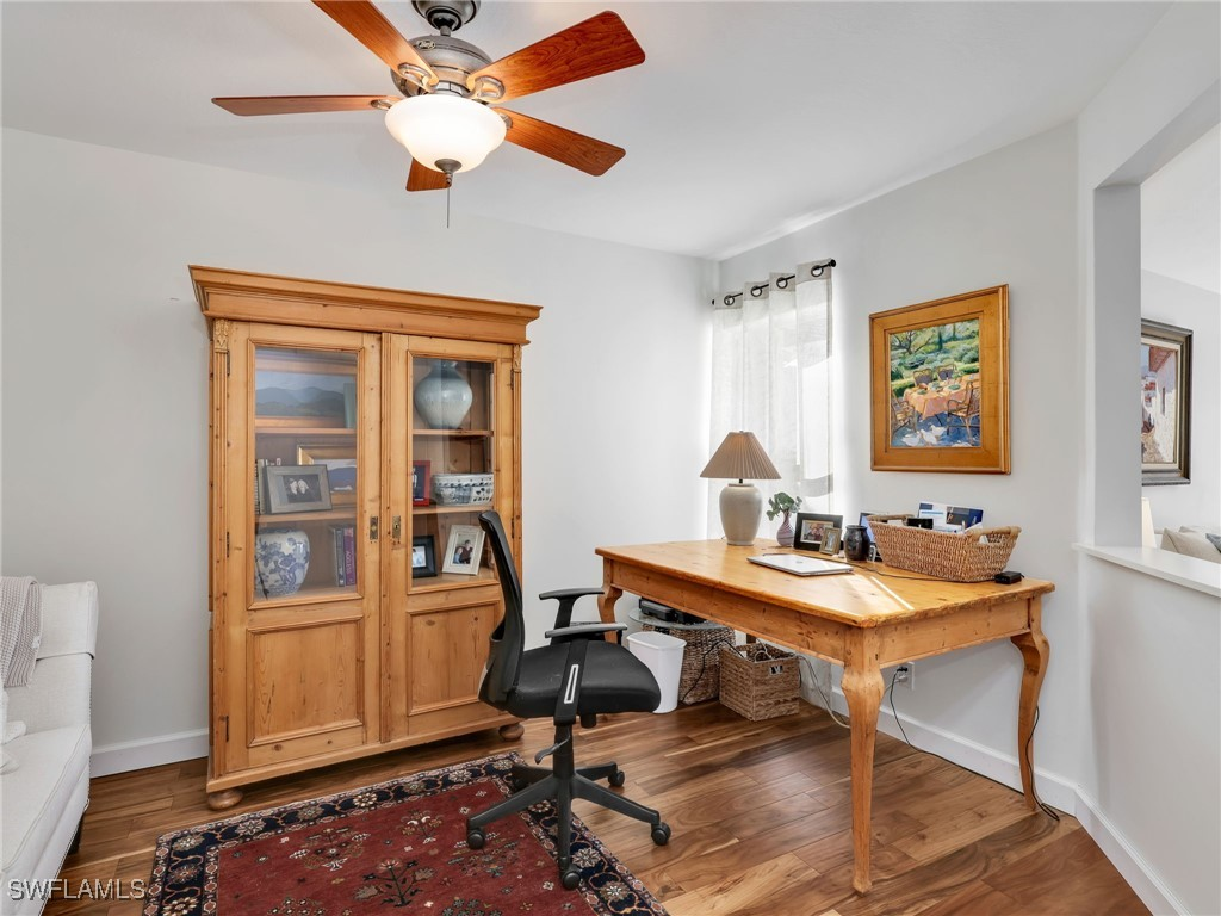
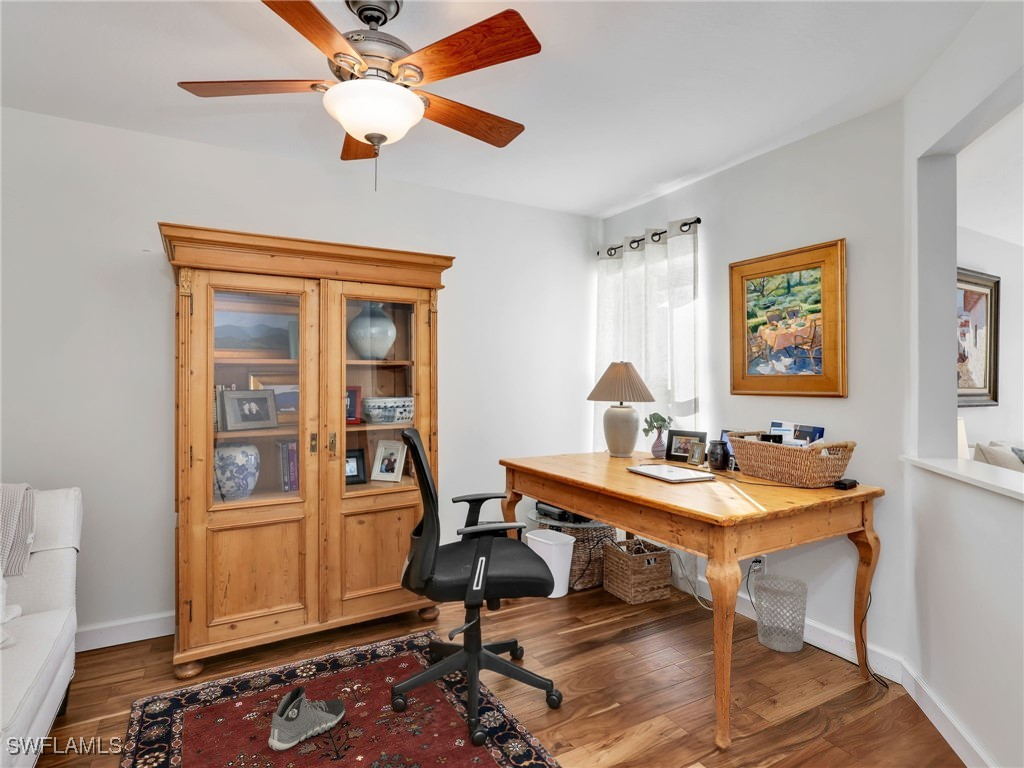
+ wastebasket [752,572,809,653]
+ sneaker [267,685,347,752]
